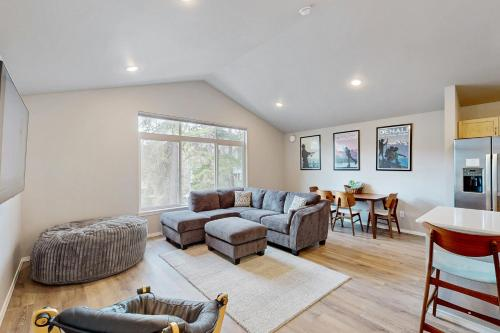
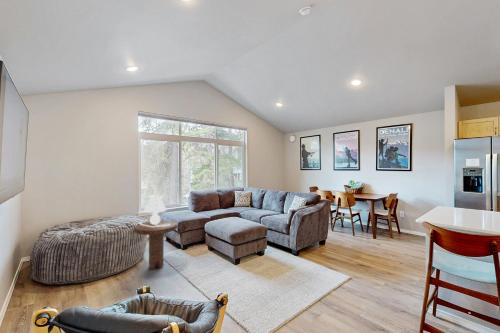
+ table lamp [139,196,170,227]
+ side table [133,220,178,271]
